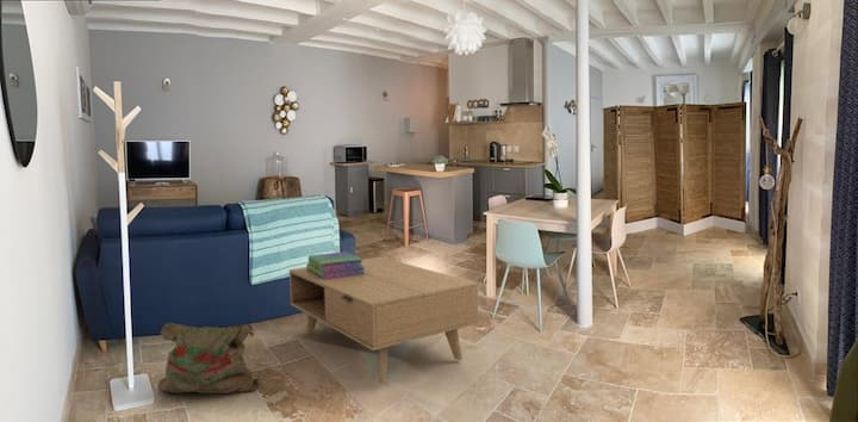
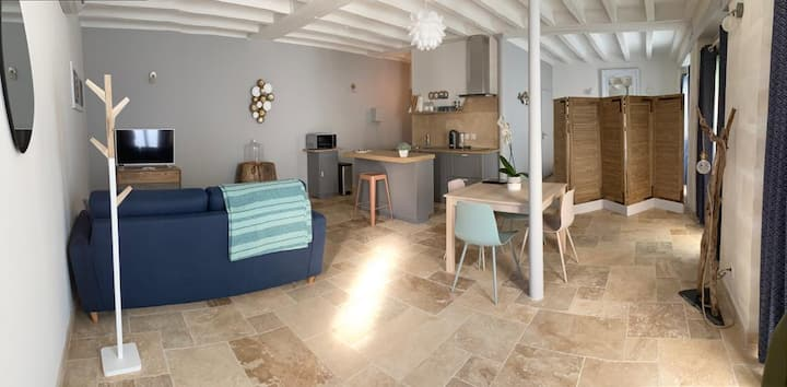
- coffee table [288,255,479,385]
- bag [156,322,261,395]
- stack of books [305,250,366,279]
